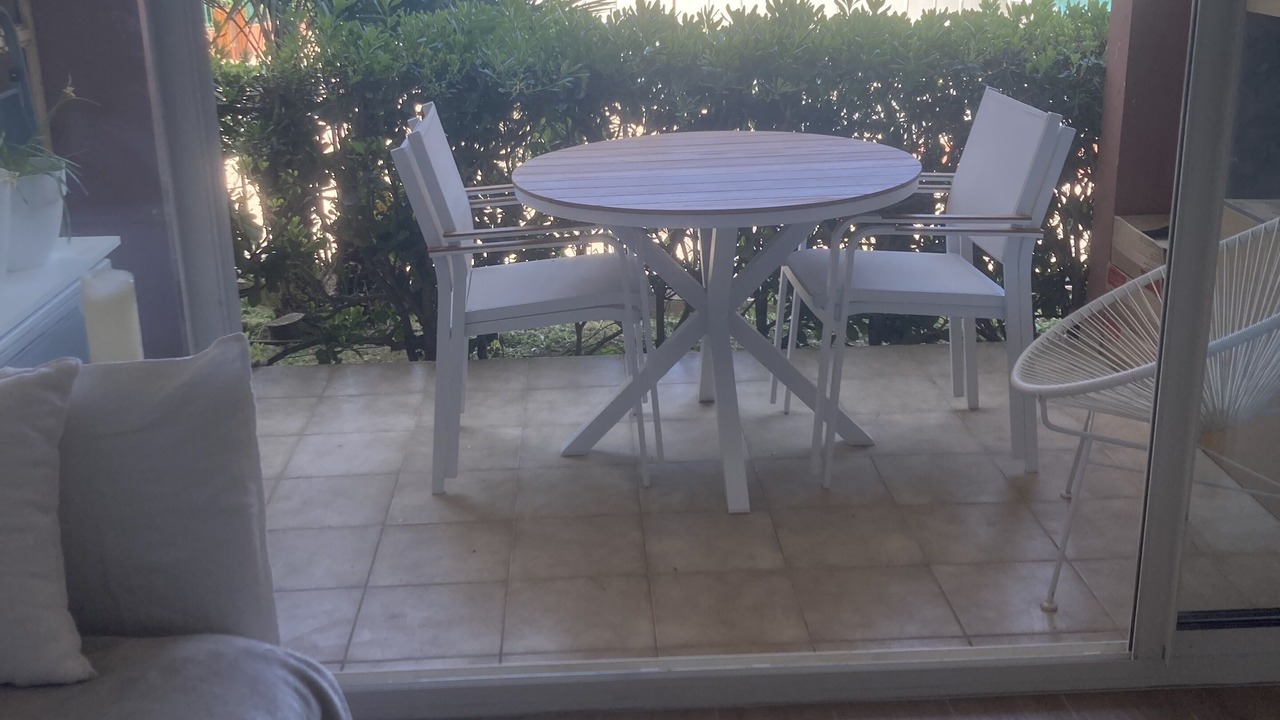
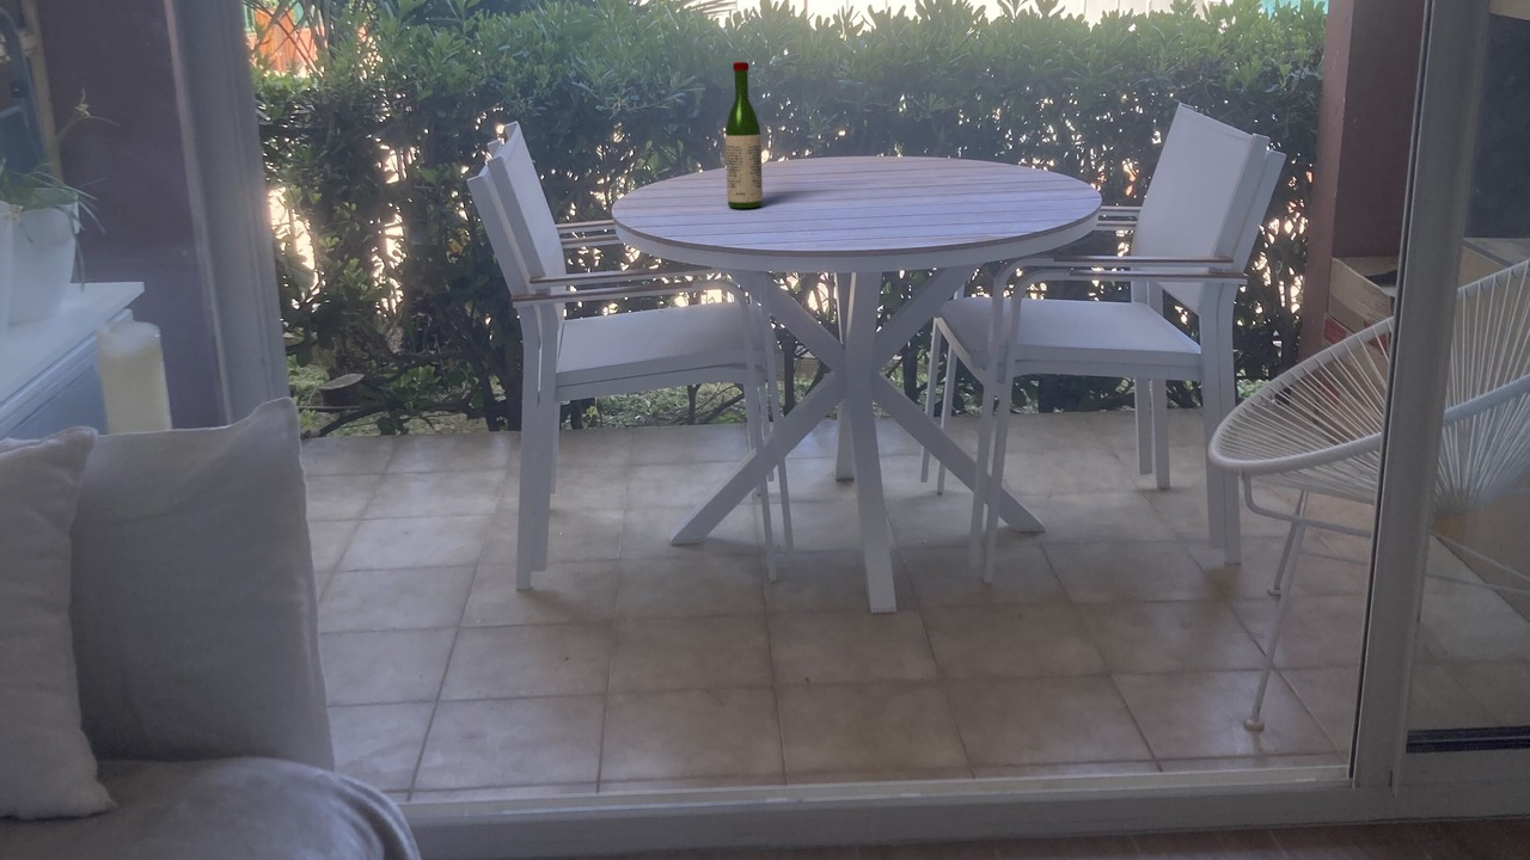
+ wine bottle [724,61,764,209]
